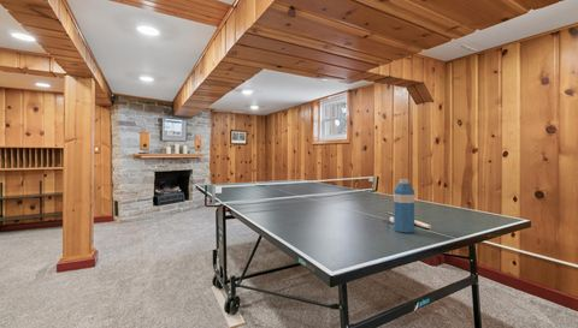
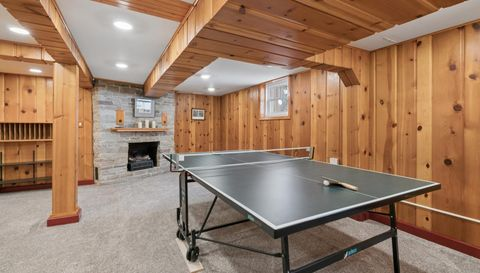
- water bottle [393,178,415,234]
